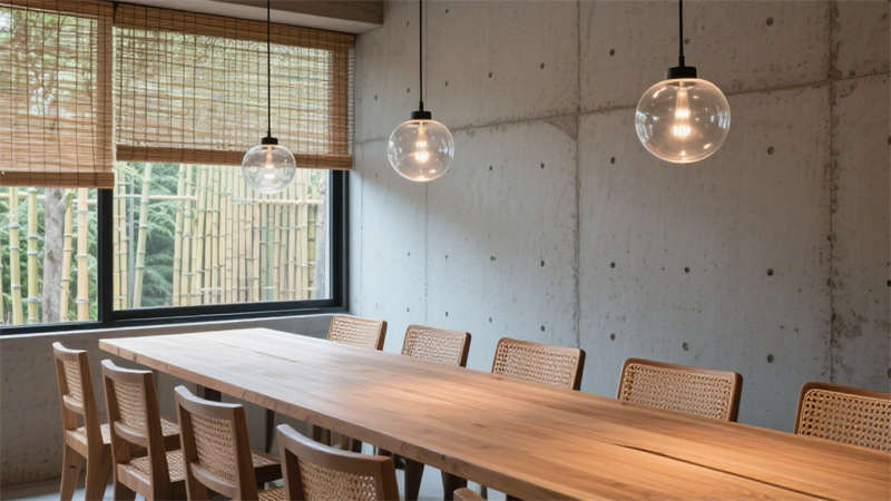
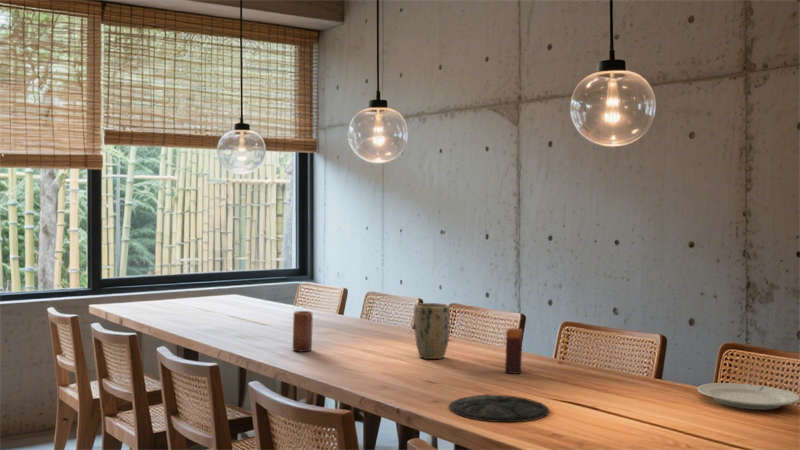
+ chinaware [696,382,800,411]
+ candle [504,327,523,375]
+ plate [448,393,550,423]
+ plant pot [413,302,451,360]
+ candle [292,310,314,353]
